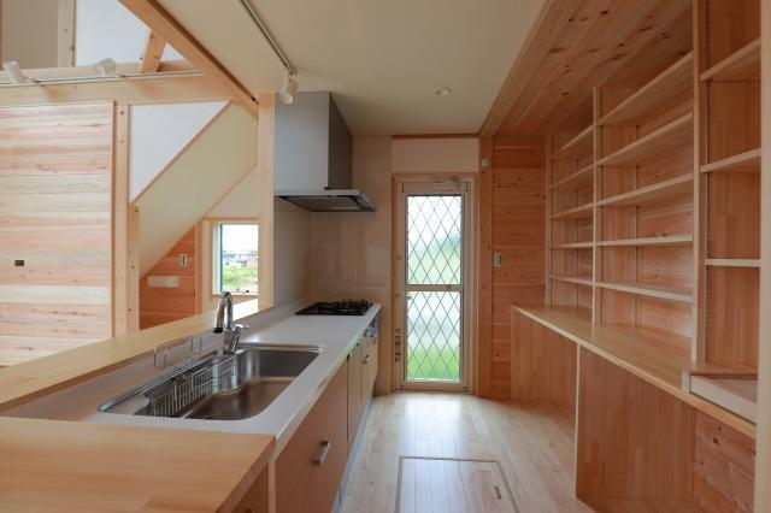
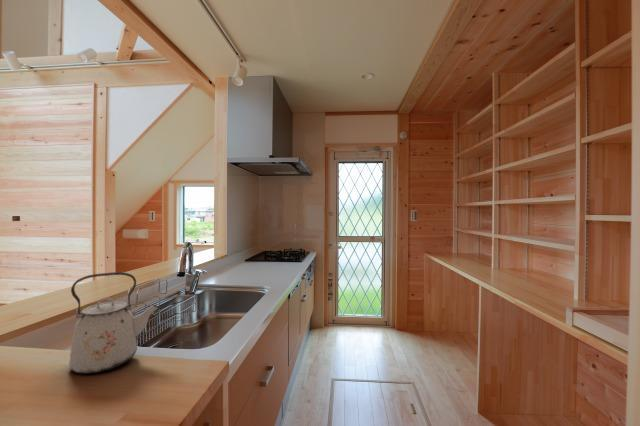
+ kettle [68,271,160,375]
